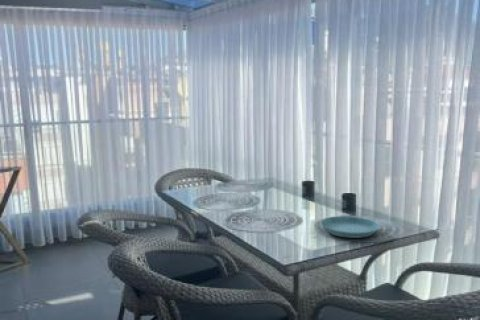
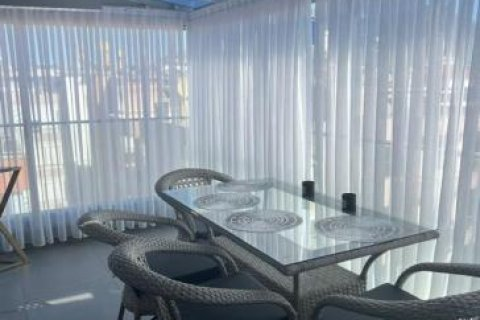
- saucer [320,215,380,239]
